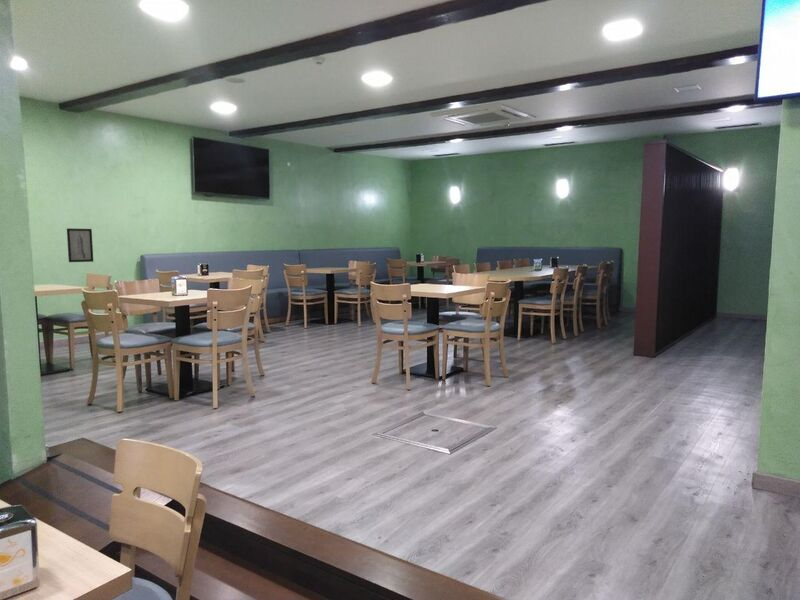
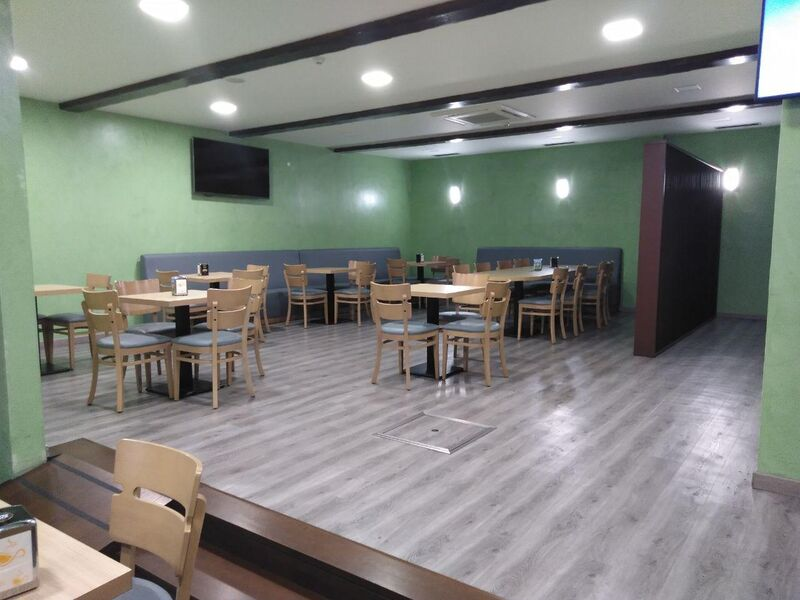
- wall art [66,227,94,263]
